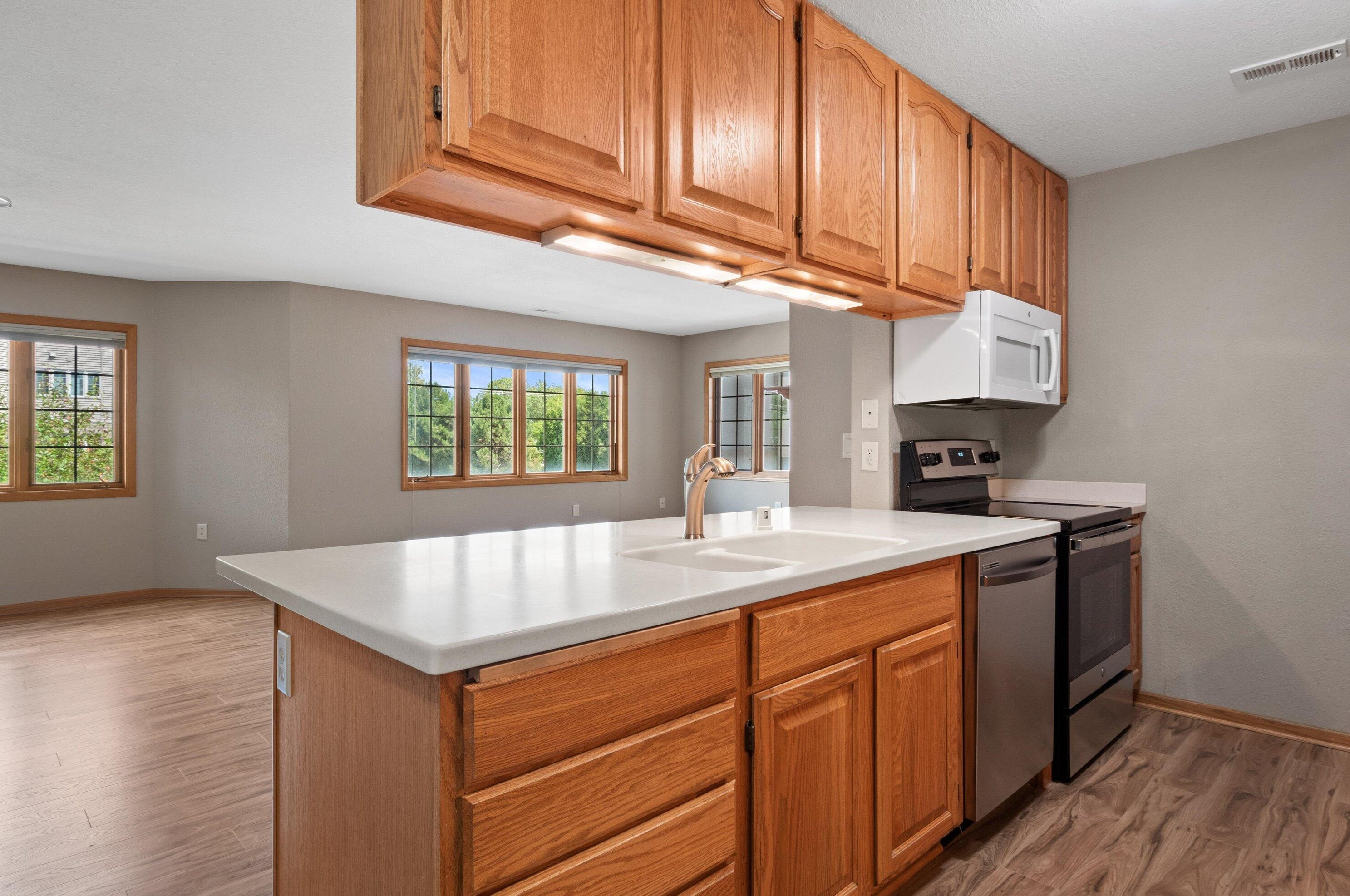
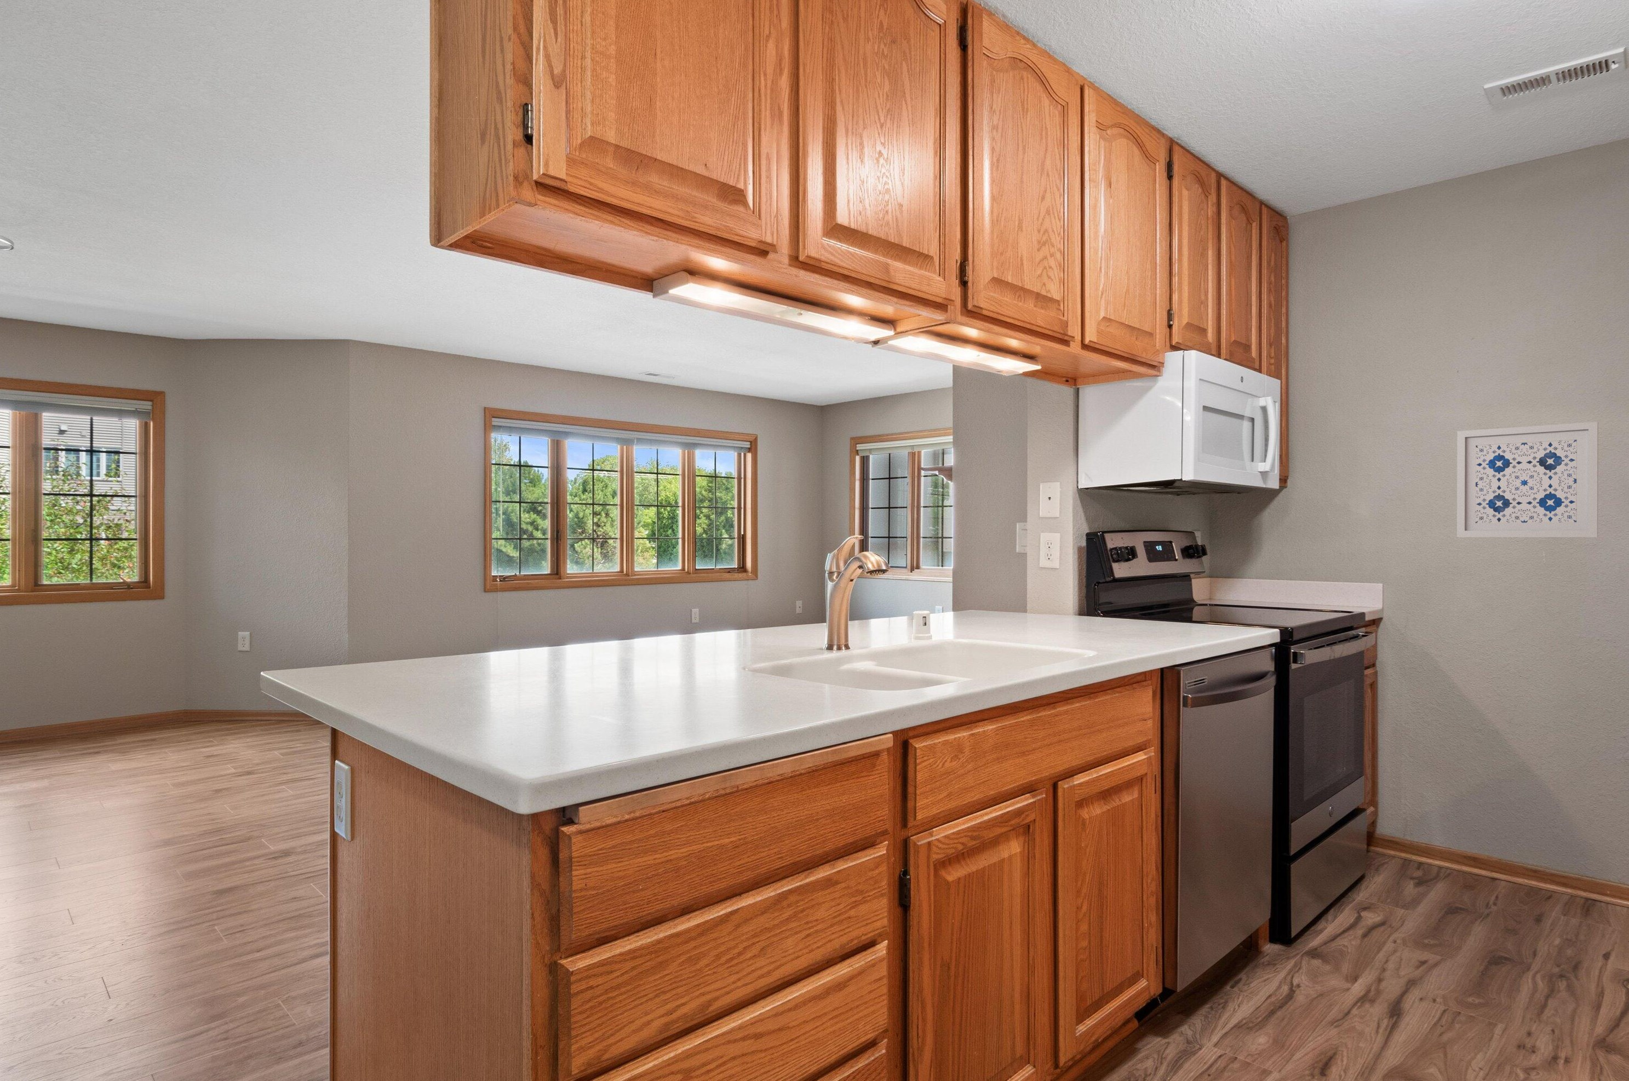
+ wall art [1456,421,1599,538]
